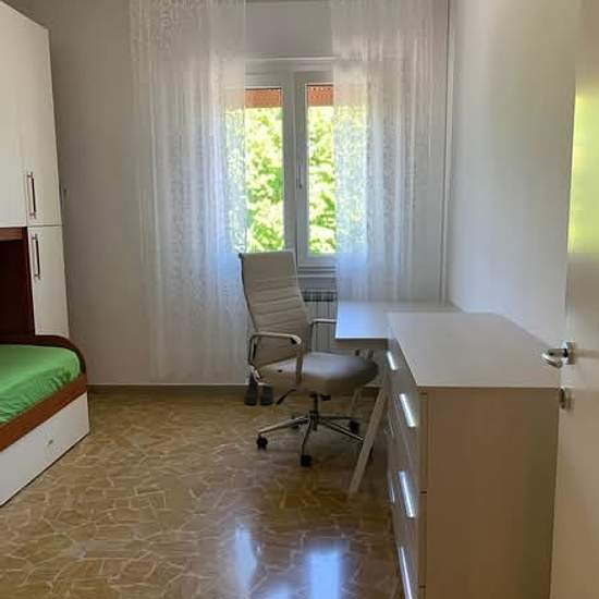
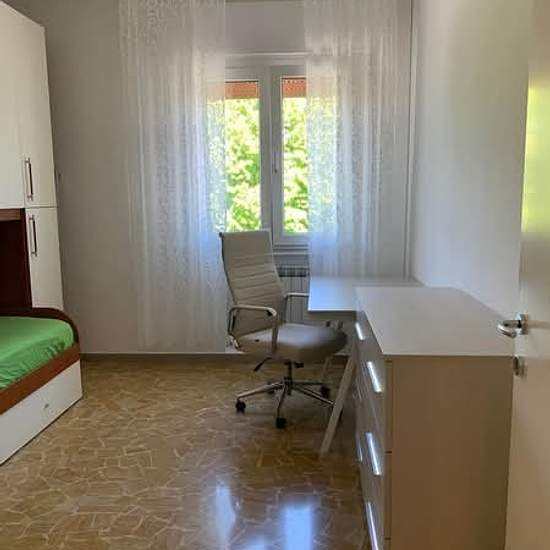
- boots [244,374,274,405]
